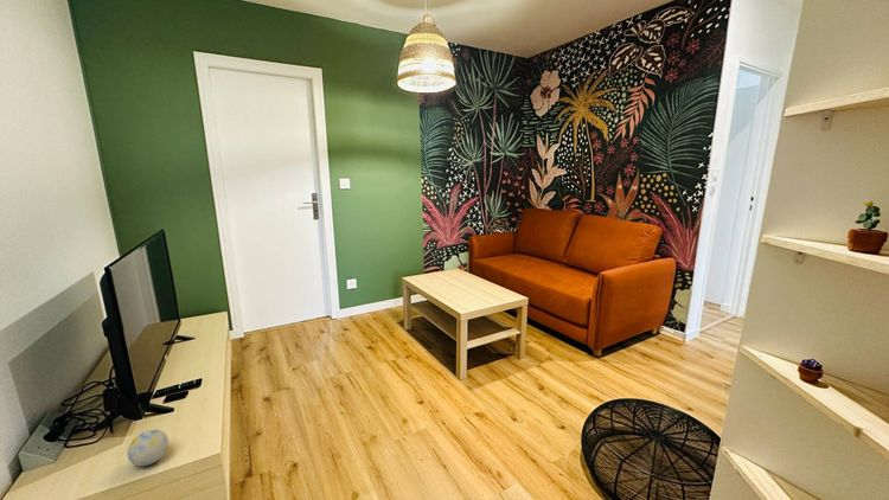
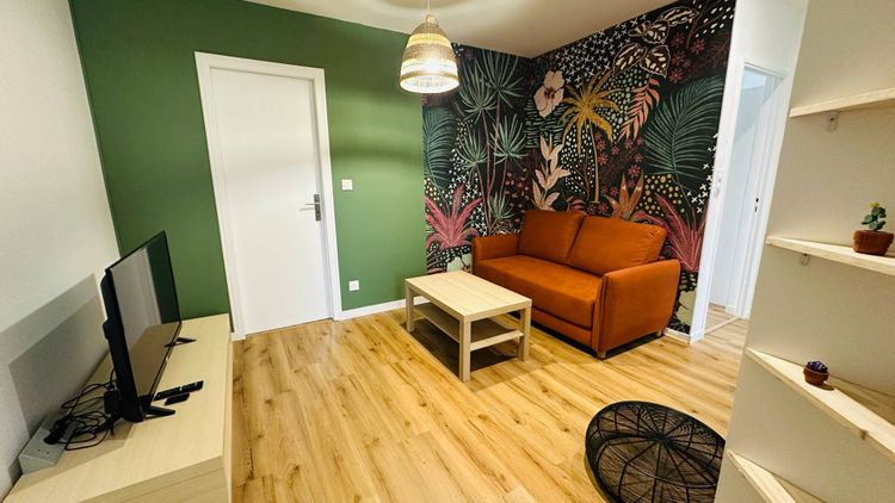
- decorative ball [126,429,170,467]
